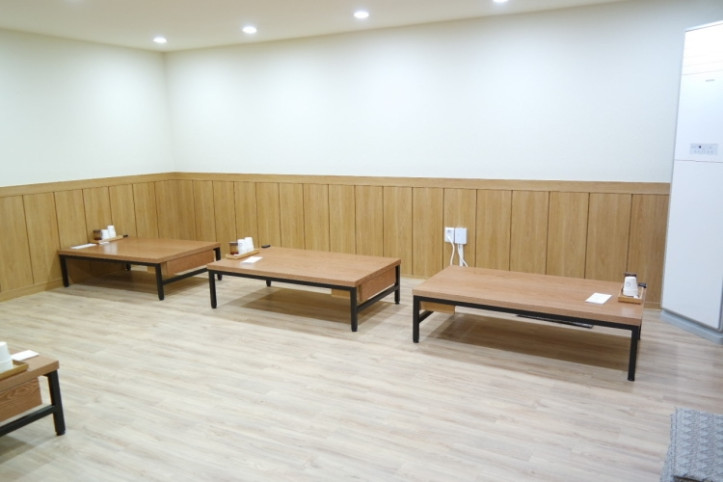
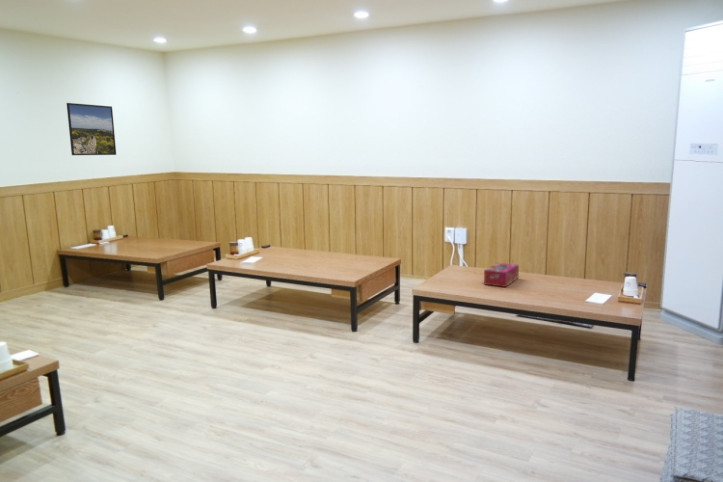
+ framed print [65,102,117,156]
+ tissue box [483,262,520,288]
